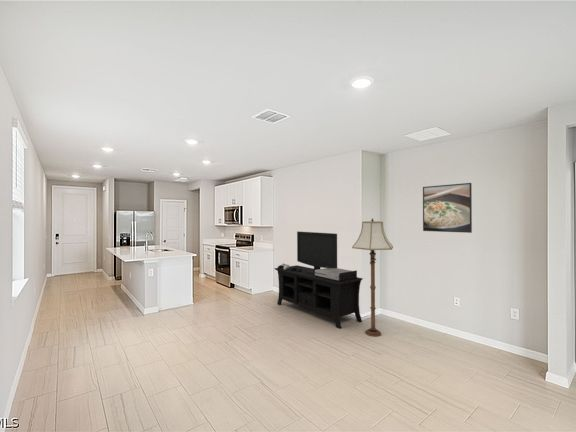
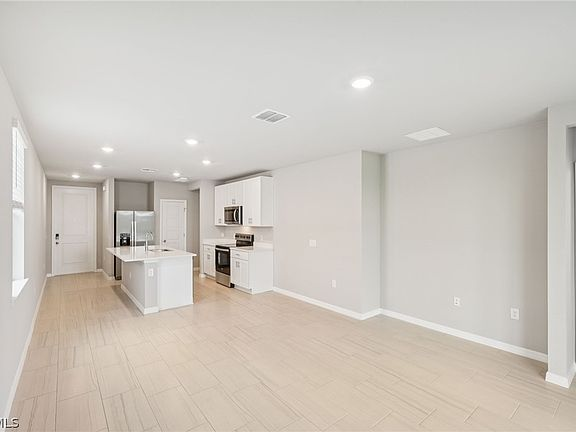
- media console [273,230,364,330]
- floor lamp [351,217,394,337]
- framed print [422,182,473,234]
